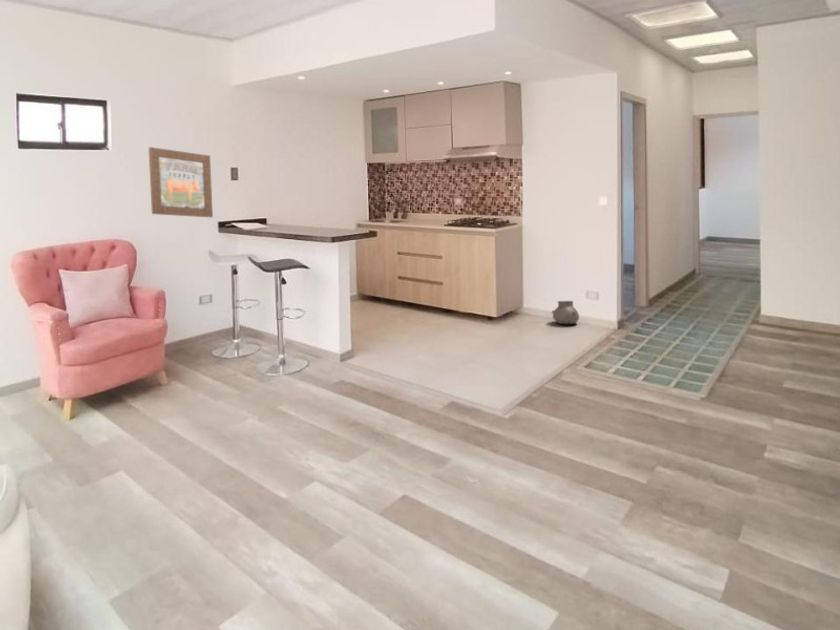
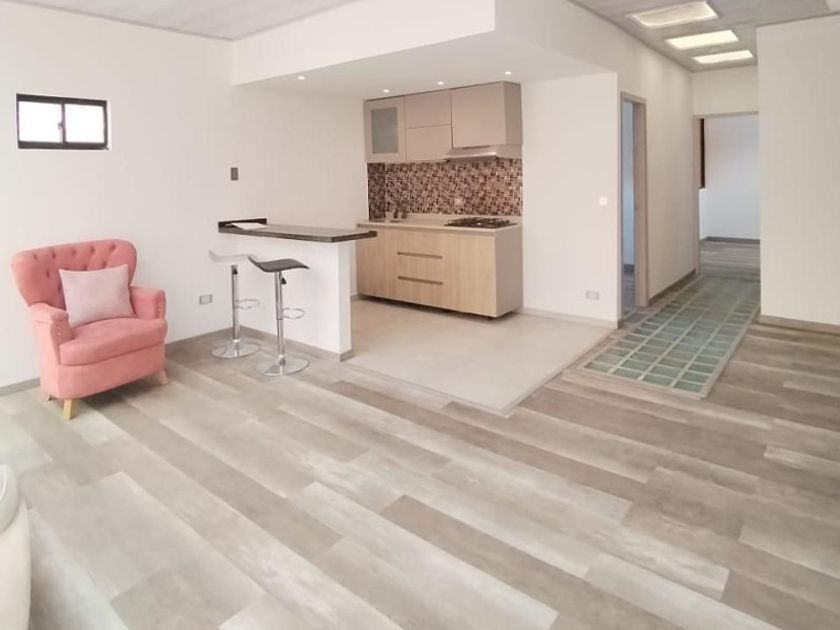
- wall art [148,146,214,218]
- vase [551,300,580,325]
